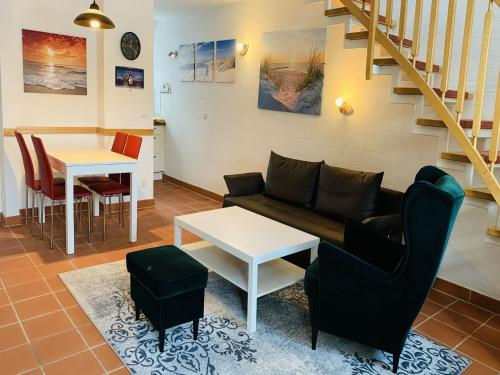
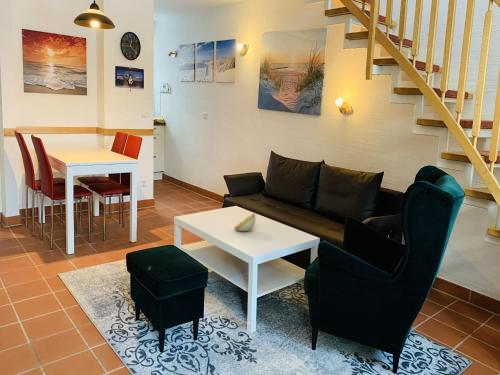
+ decorative bowl [234,212,256,233]
